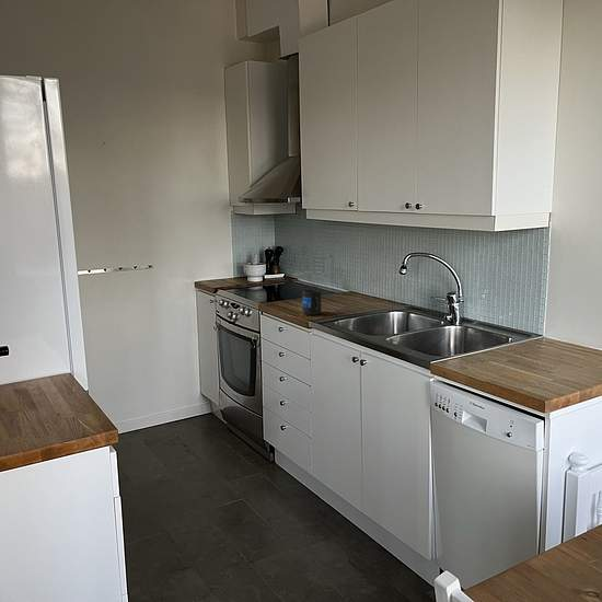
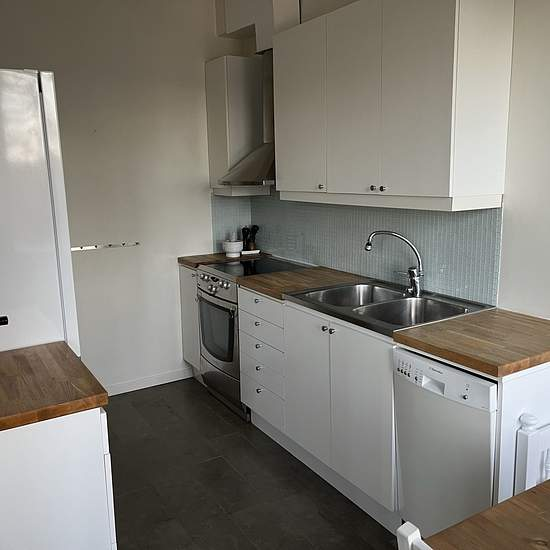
- mug [301,289,322,316]
